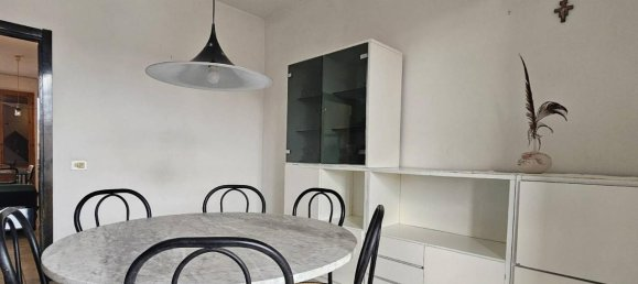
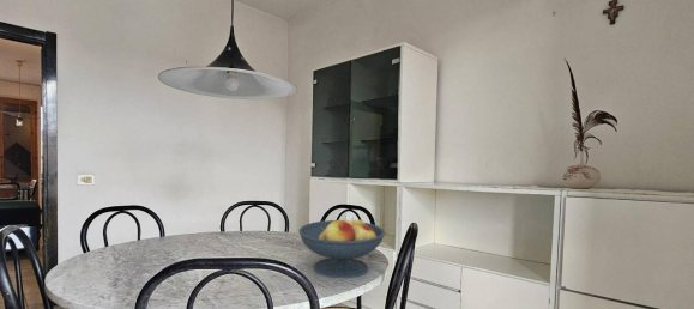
+ fruit bowl [298,219,386,279]
